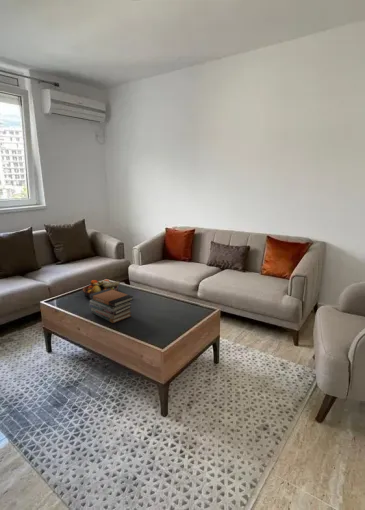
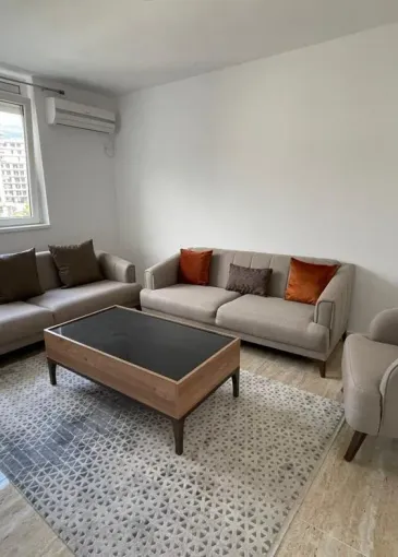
- book stack [89,289,134,324]
- fruit bowl [81,278,121,298]
